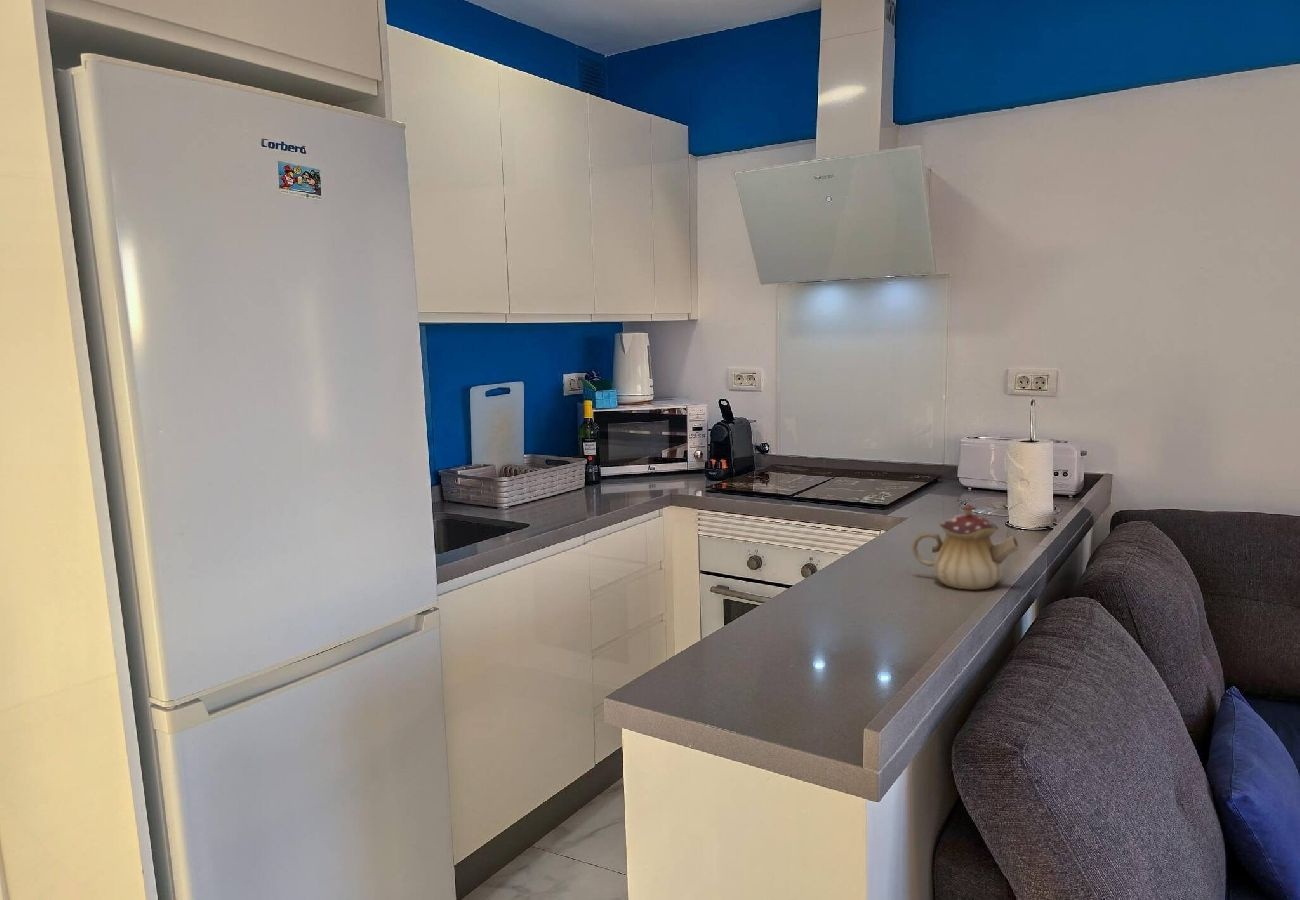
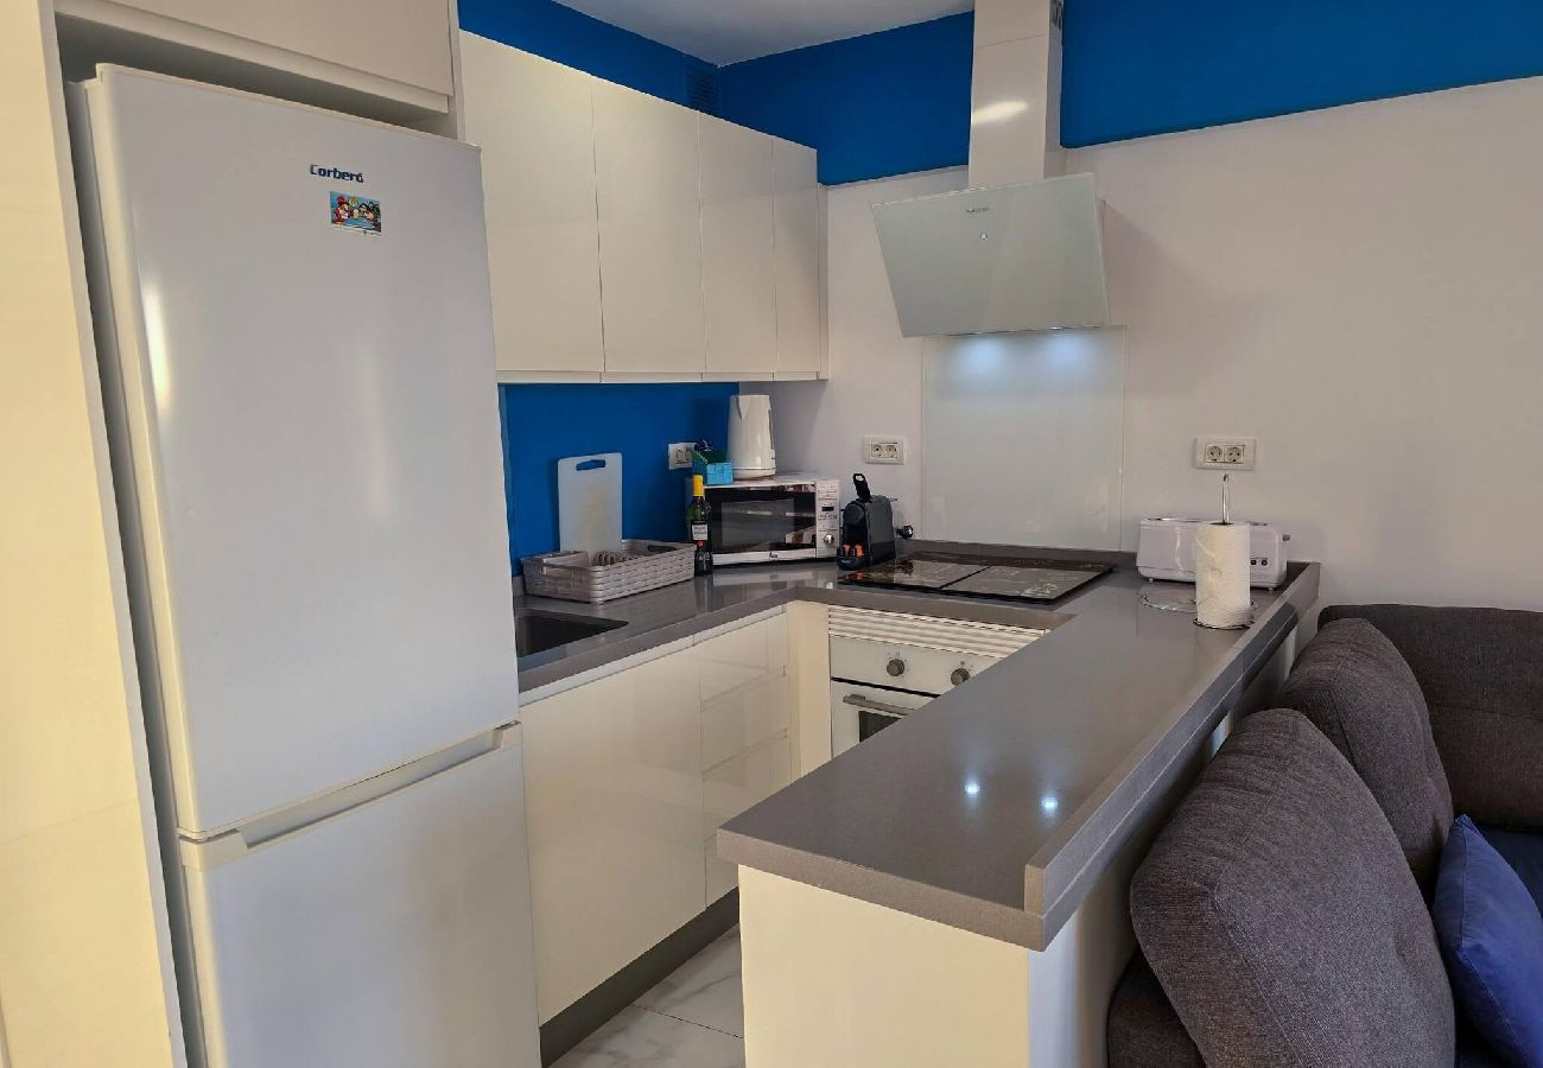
- teapot [910,503,1020,591]
